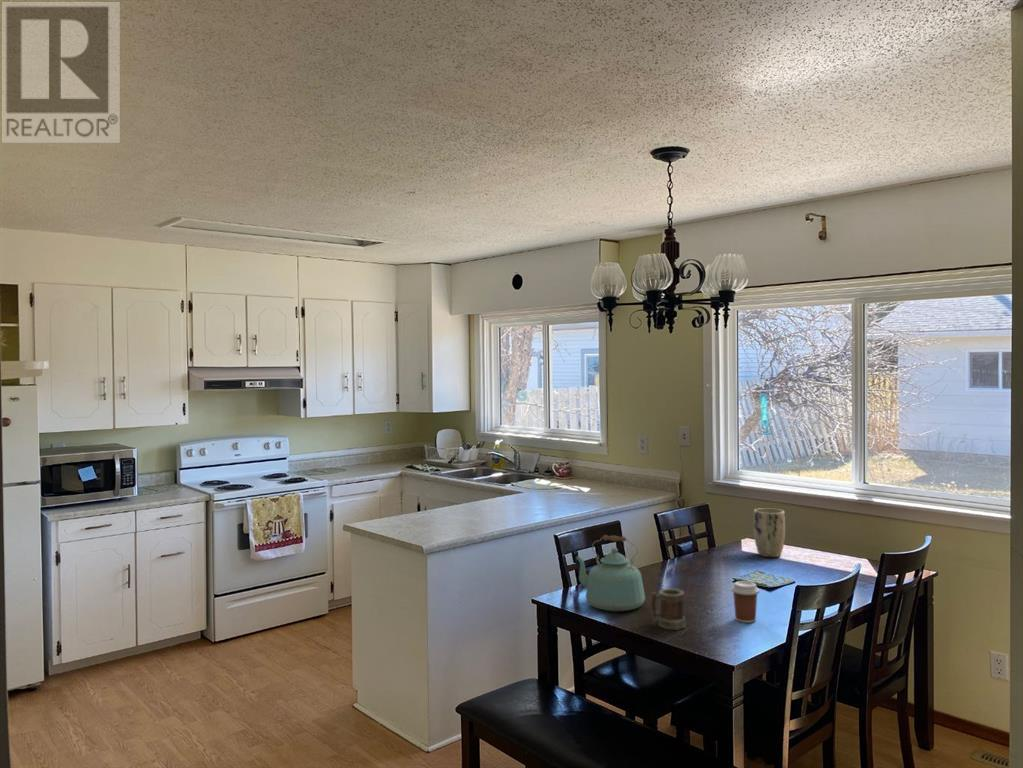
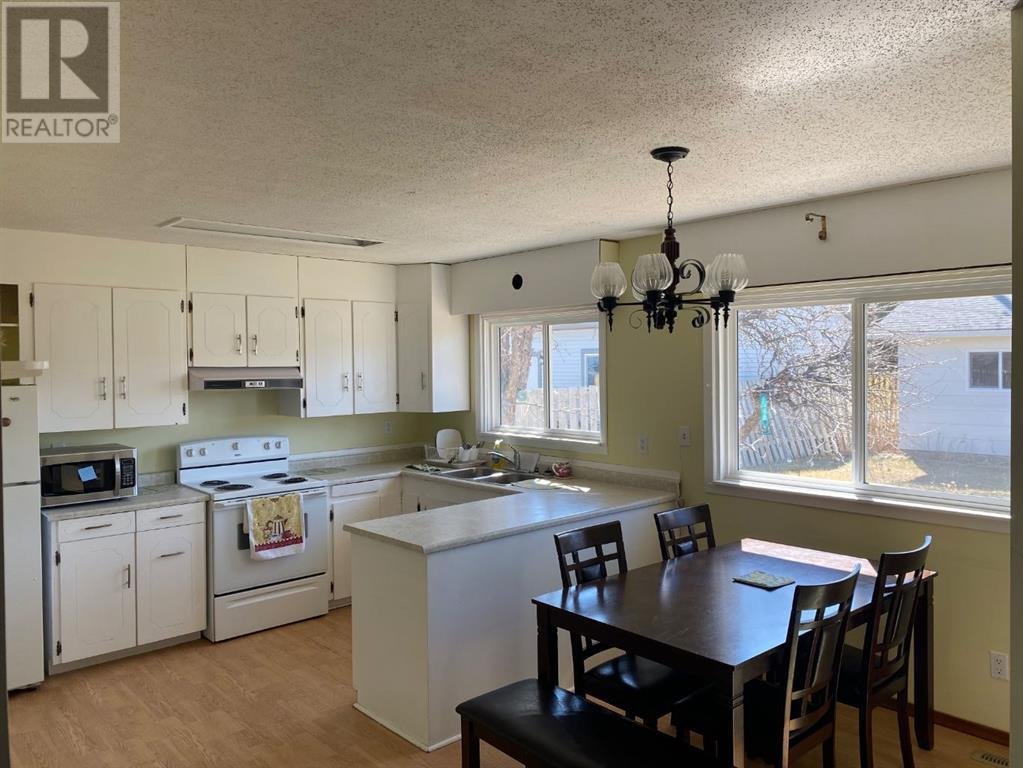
- mug [650,587,687,630]
- plant pot [753,507,786,558]
- coffee cup [730,580,760,624]
- kettle [574,534,646,612]
